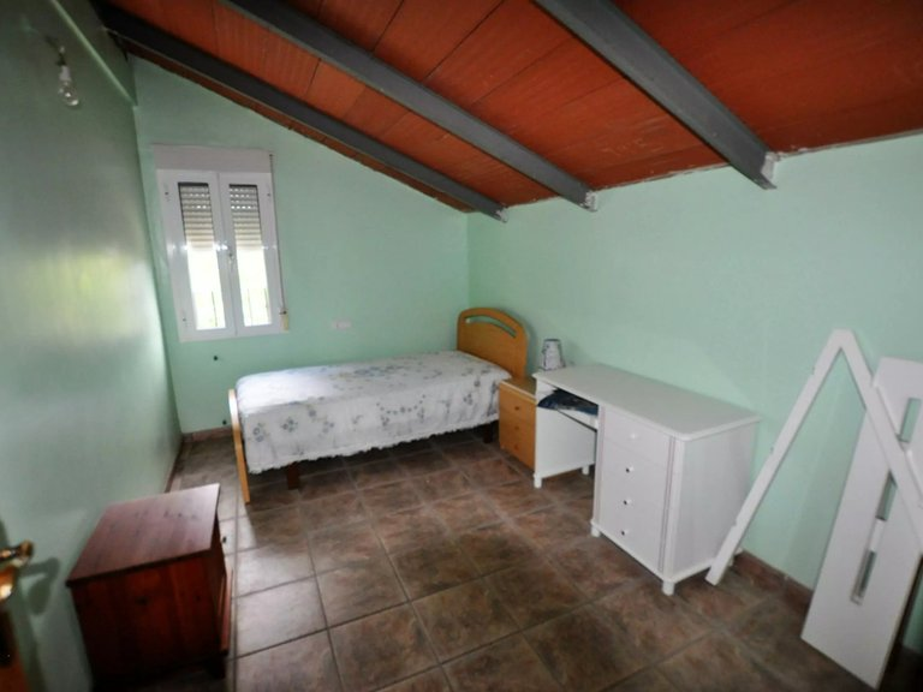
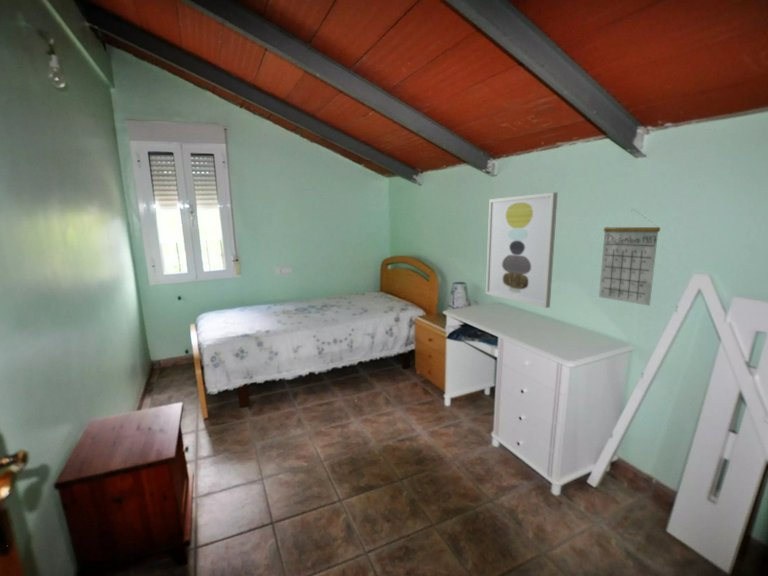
+ calendar [598,208,661,307]
+ wall art [485,191,559,309]
